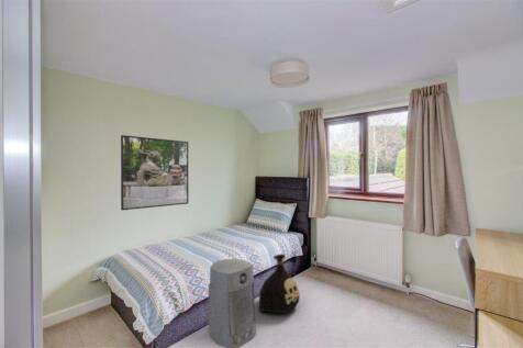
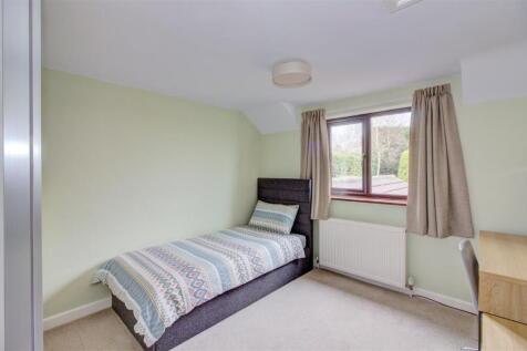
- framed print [120,134,189,211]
- air purifier [208,258,257,348]
- bag [258,254,301,314]
